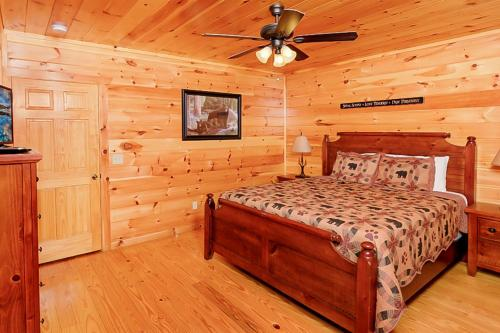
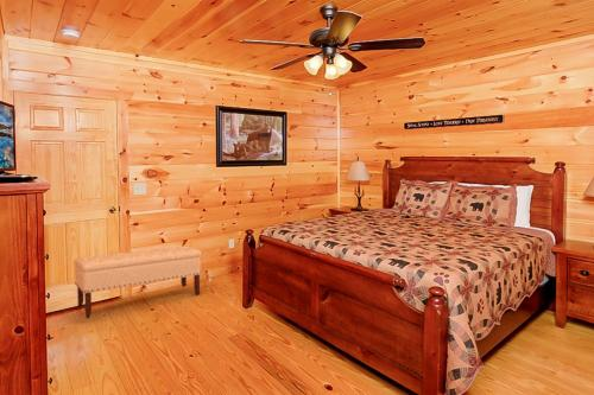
+ bench [74,244,202,320]
